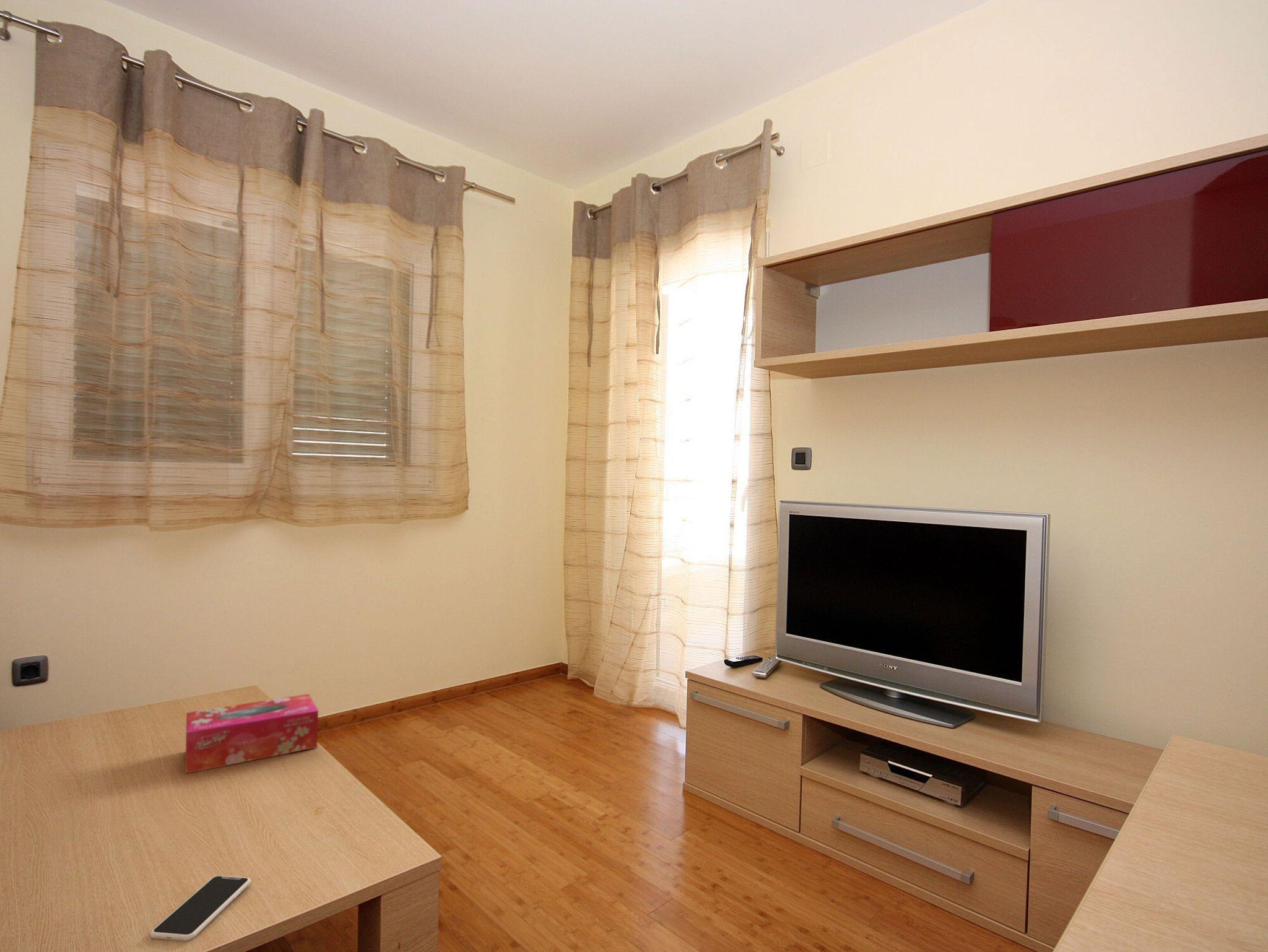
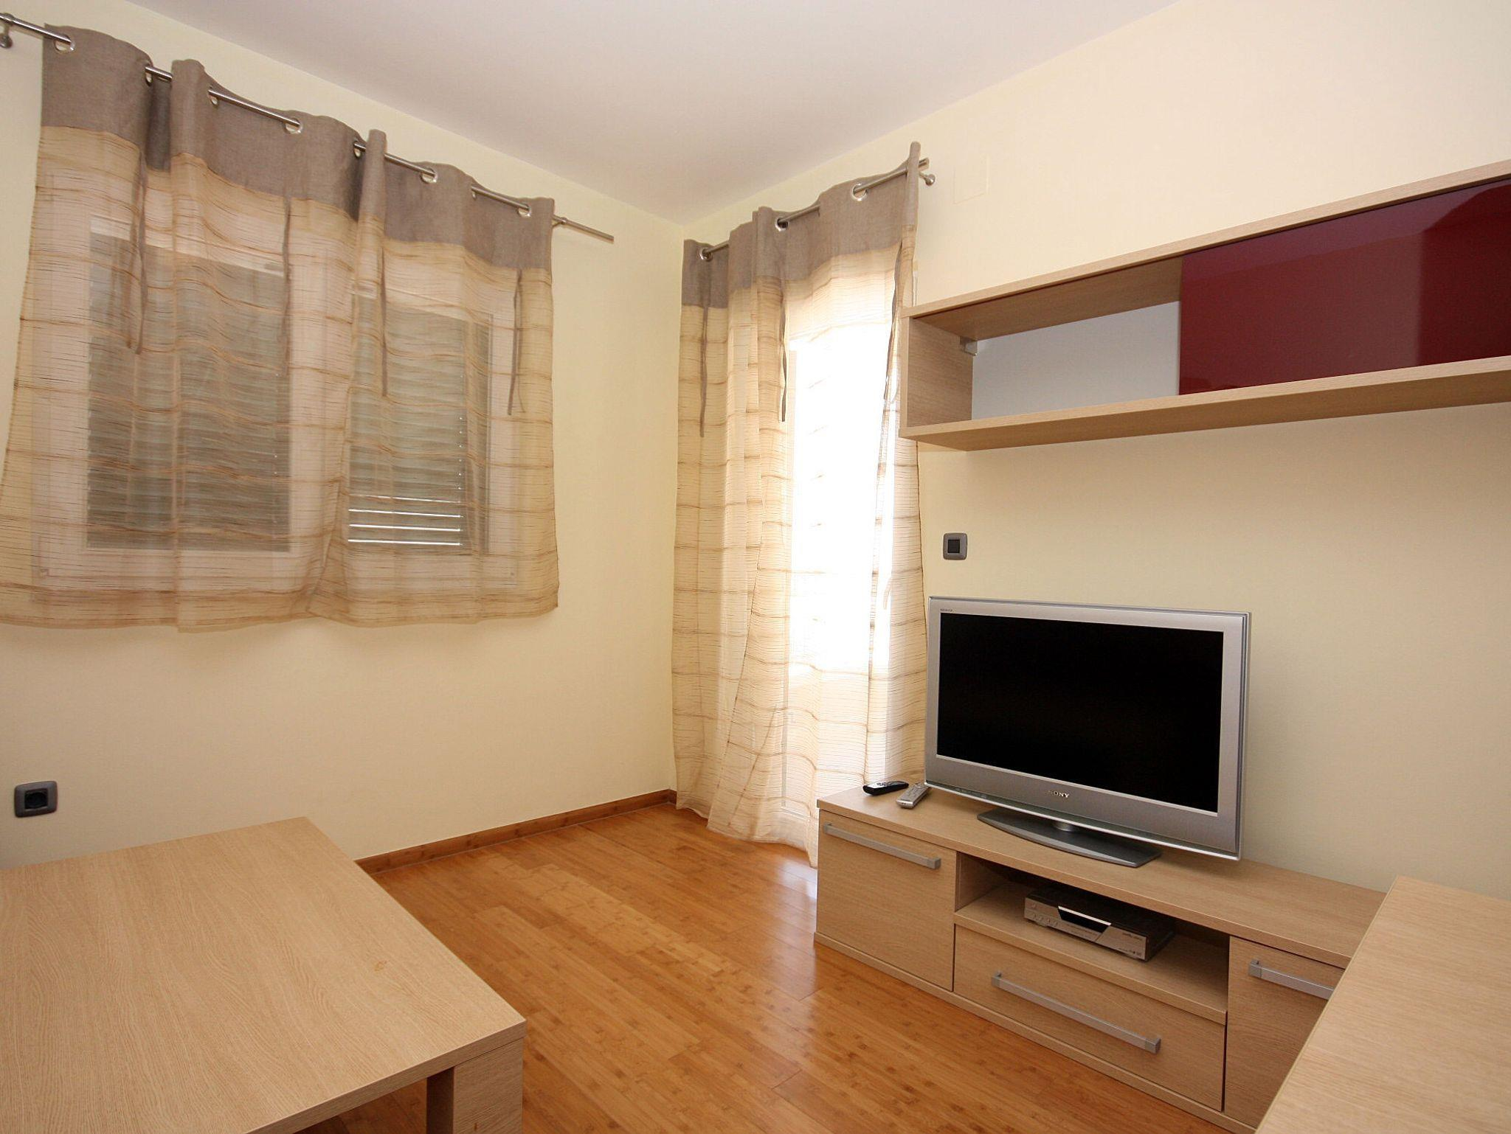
- tissue box [185,693,319,774]
- smartphone [150,875,251,941]
